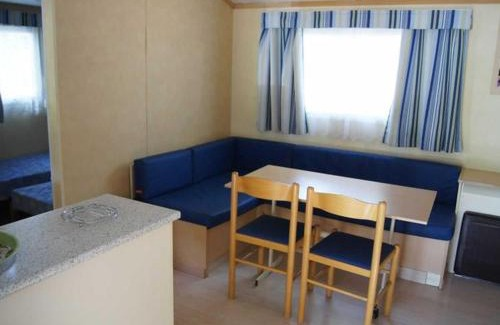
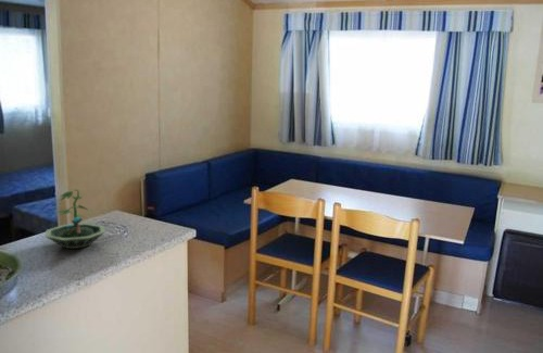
+ terrarium [45,187,106,250]
